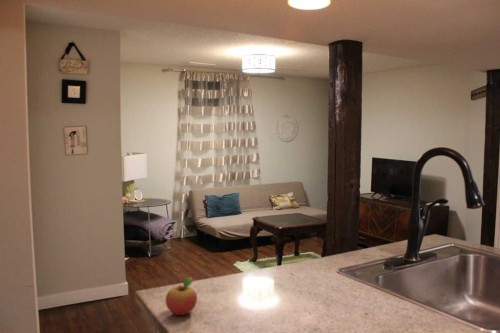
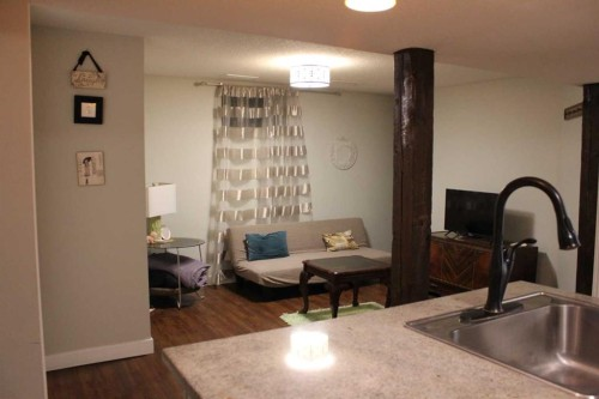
- fruit [165,276,198,316]
